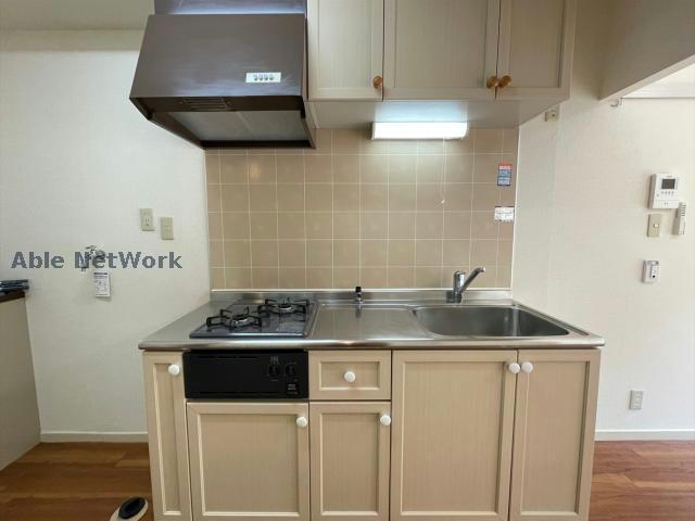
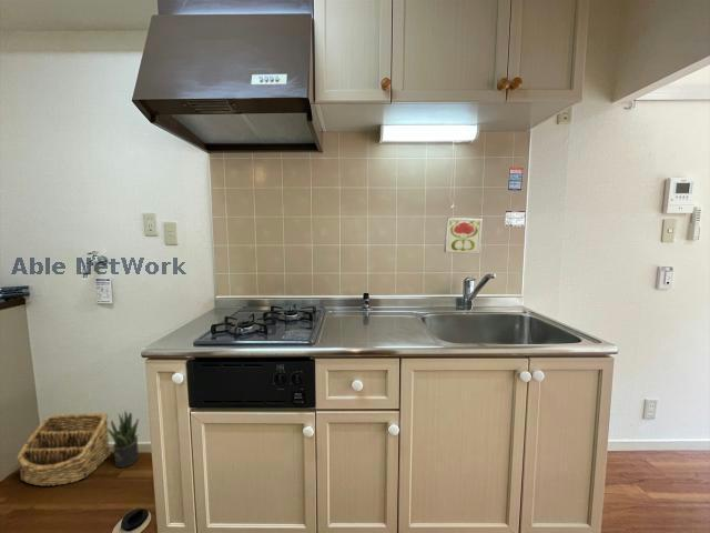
+ potted plant [106,410,140,469]
+ decorative tile [443,217,484,254]
+ basket [16,412,111,486]
